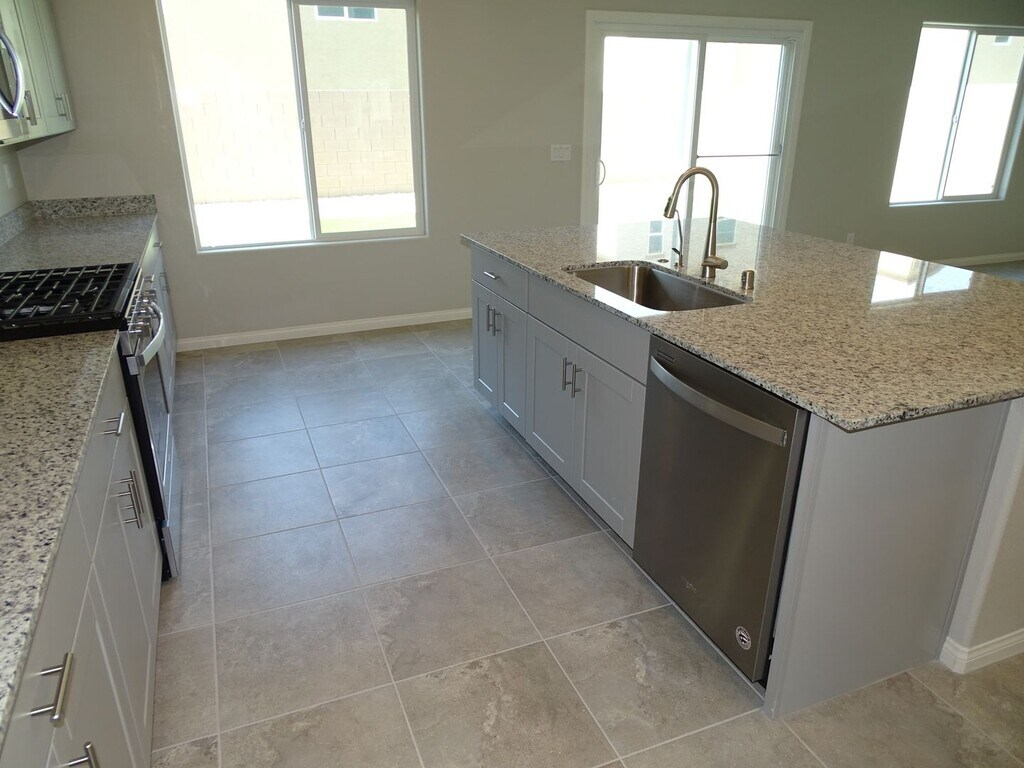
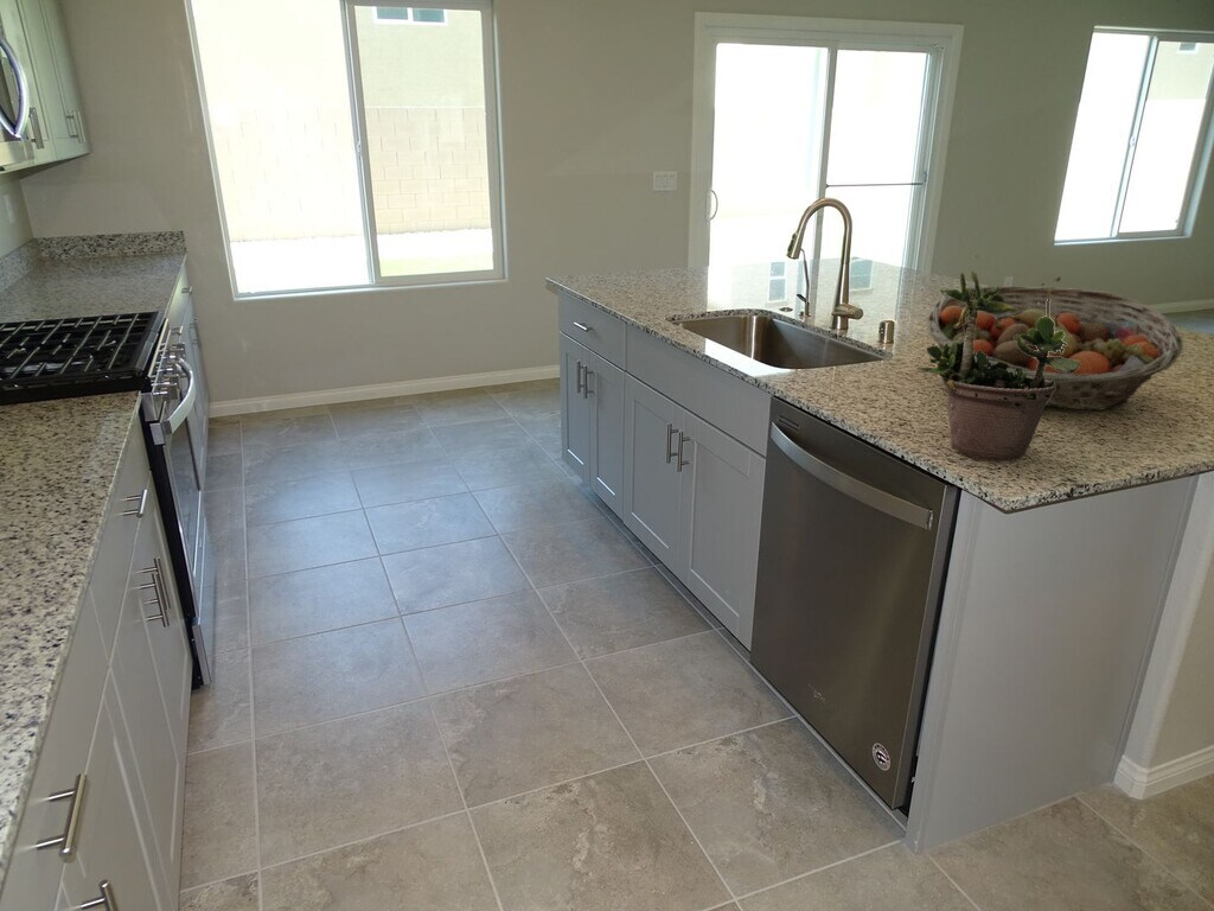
+ fruit basket [926,285,1184,410]
+ potted plant [916,254,1080,461]
